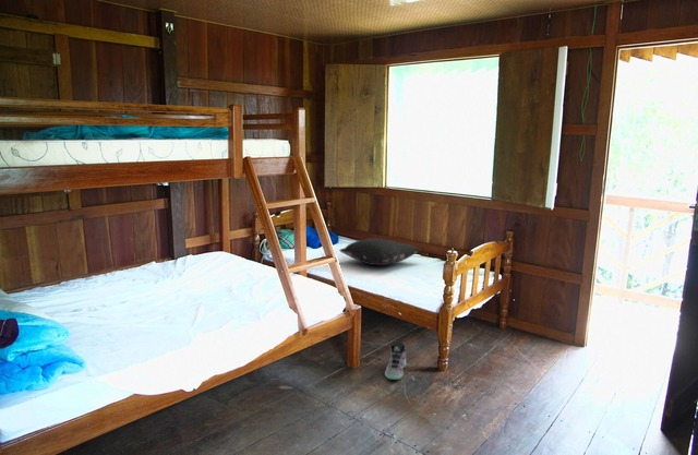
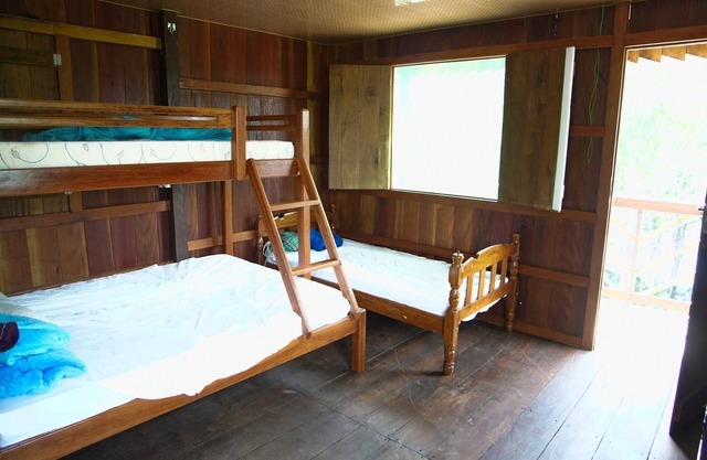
- pillow [339,238,423,266]
- sneaker [384,338,407,381]
